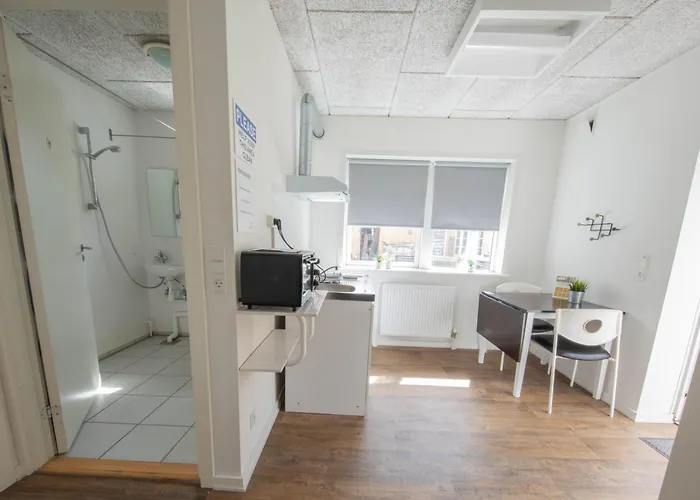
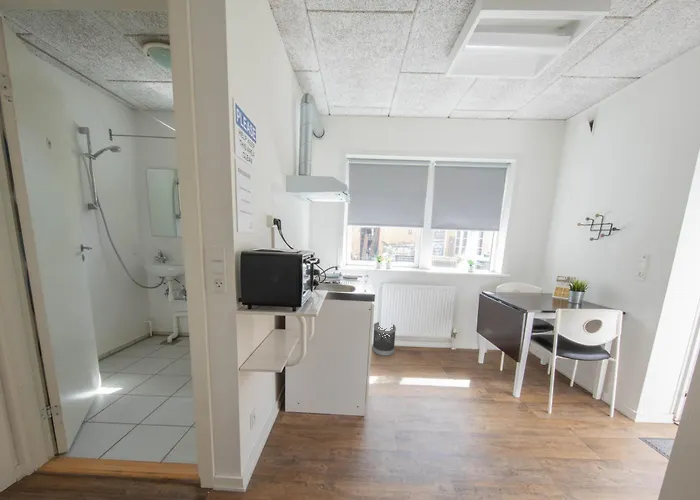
+ wastebasket [372,321,397,357]
